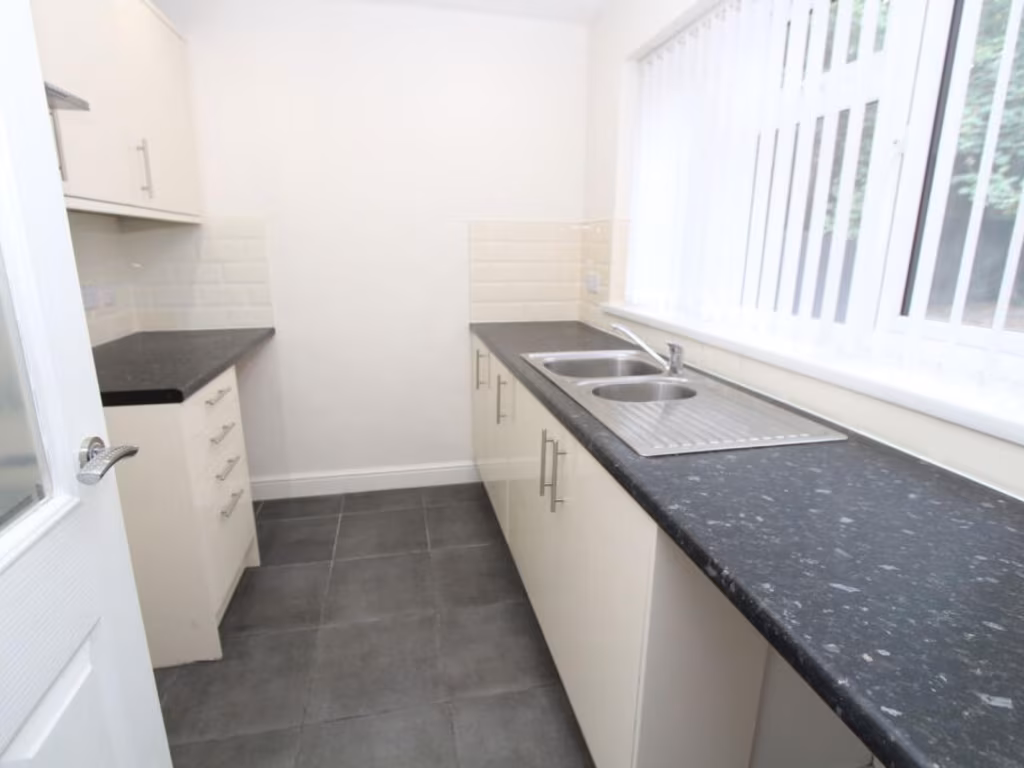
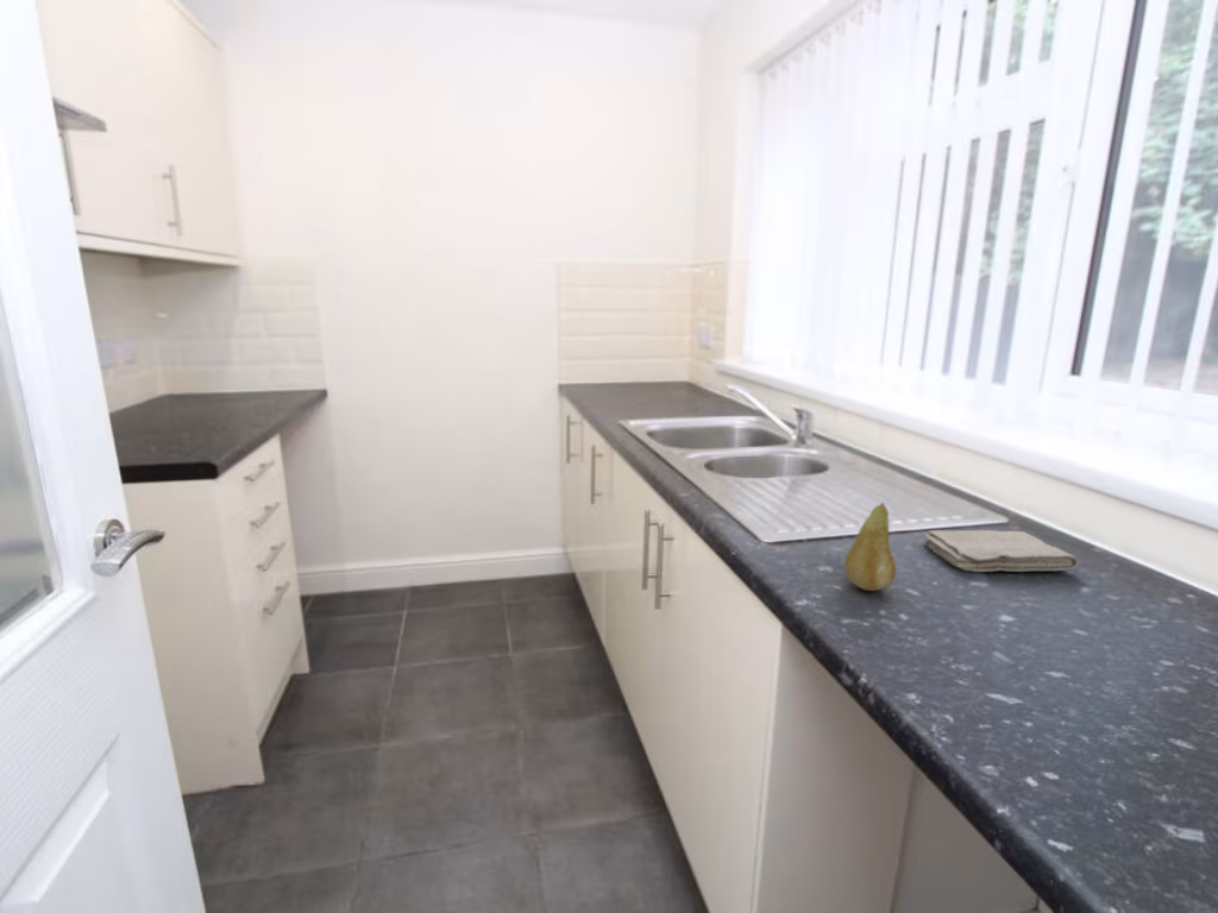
+ washcloth [923,529,1080,573]
+ fruit [843,502,897,592]
